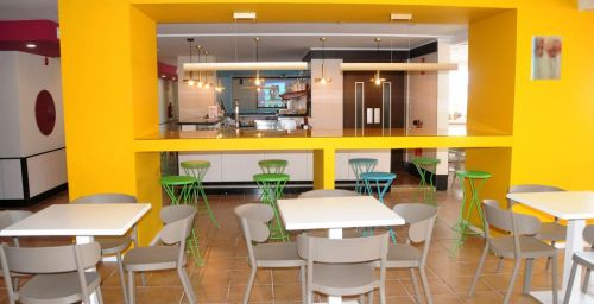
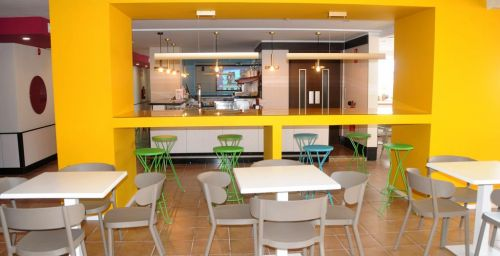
- wall art [530,34,563,81]
